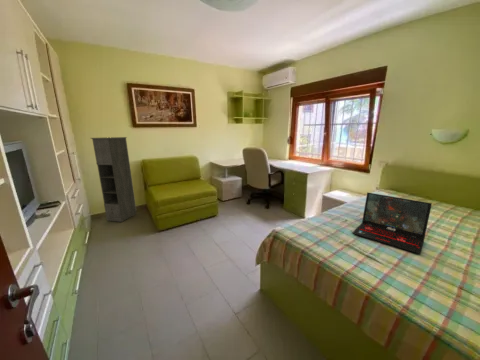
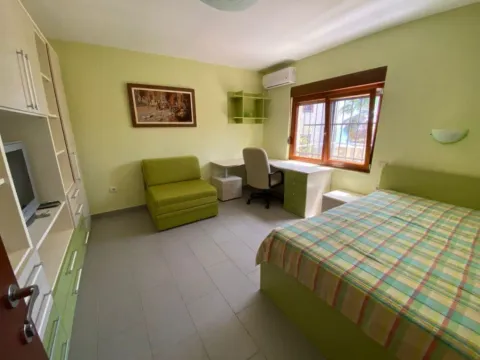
- laptop [352,191,433,255]
- storage cabinet [90,136,137,223]
